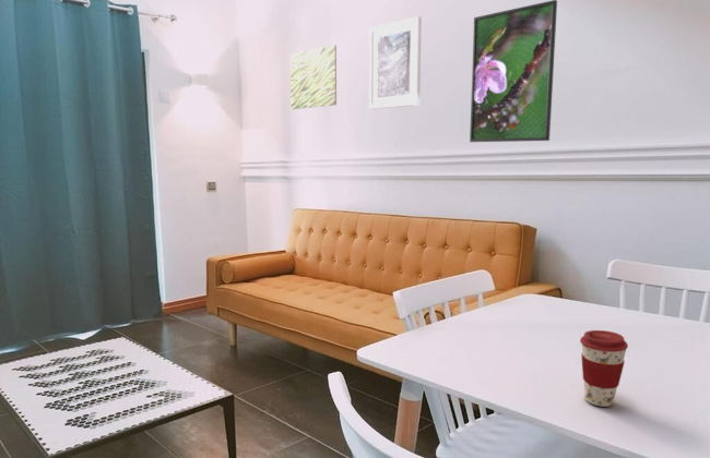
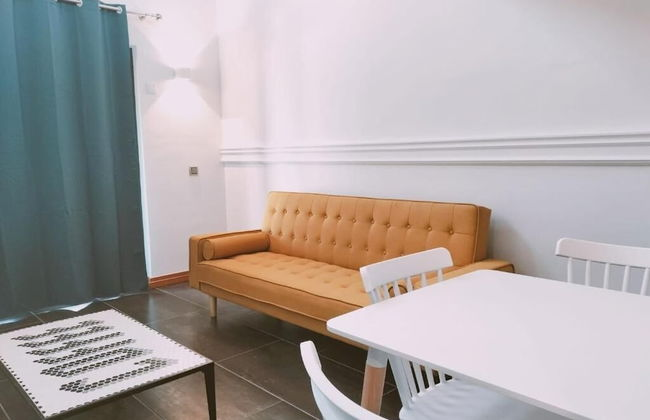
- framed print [469,0,558,143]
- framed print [368,15,423,110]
- wall art [289,44,338,110]
- coffee cup [579,329,629,408]
